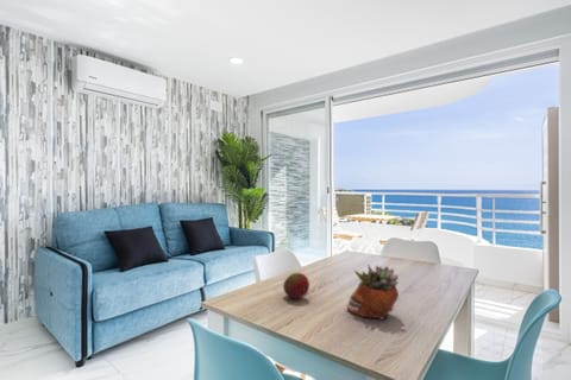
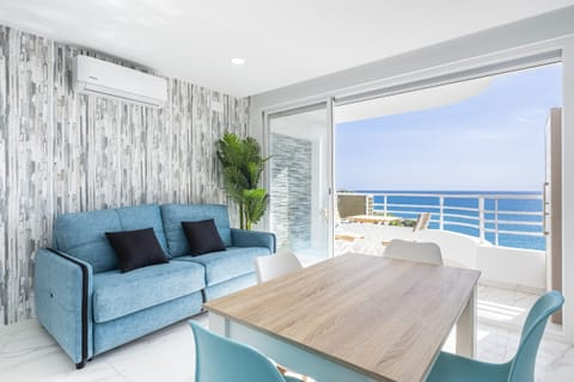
- fruit [282,272,310,299]
- succulent planter [346,264,400,321]
